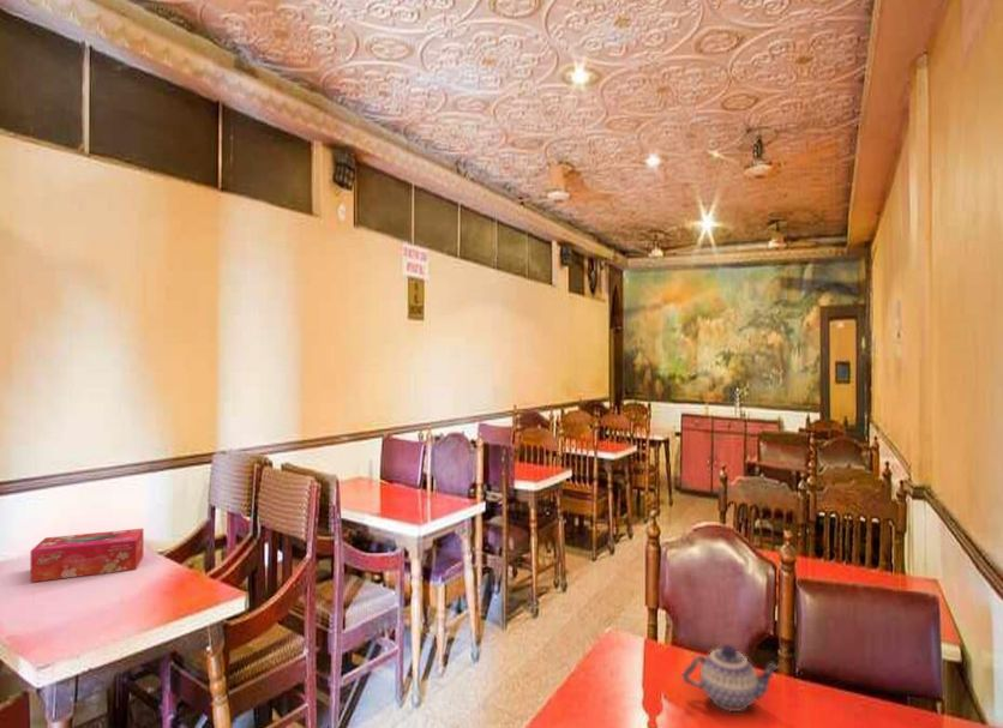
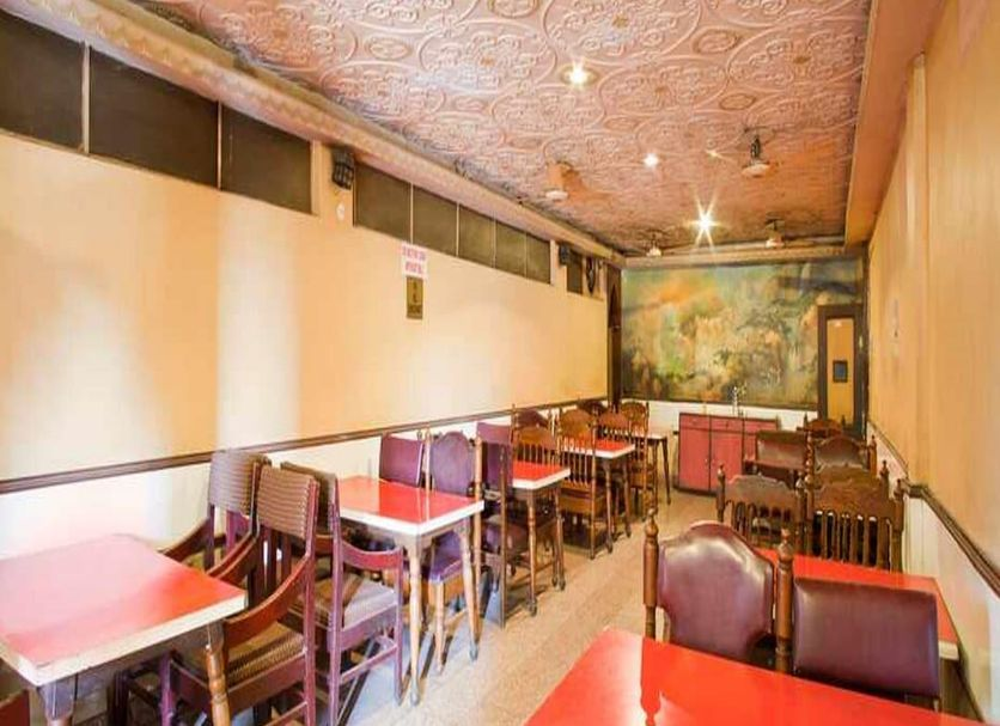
- tissue box [30,528,144,583]
- teapot [680,644,782,712]
